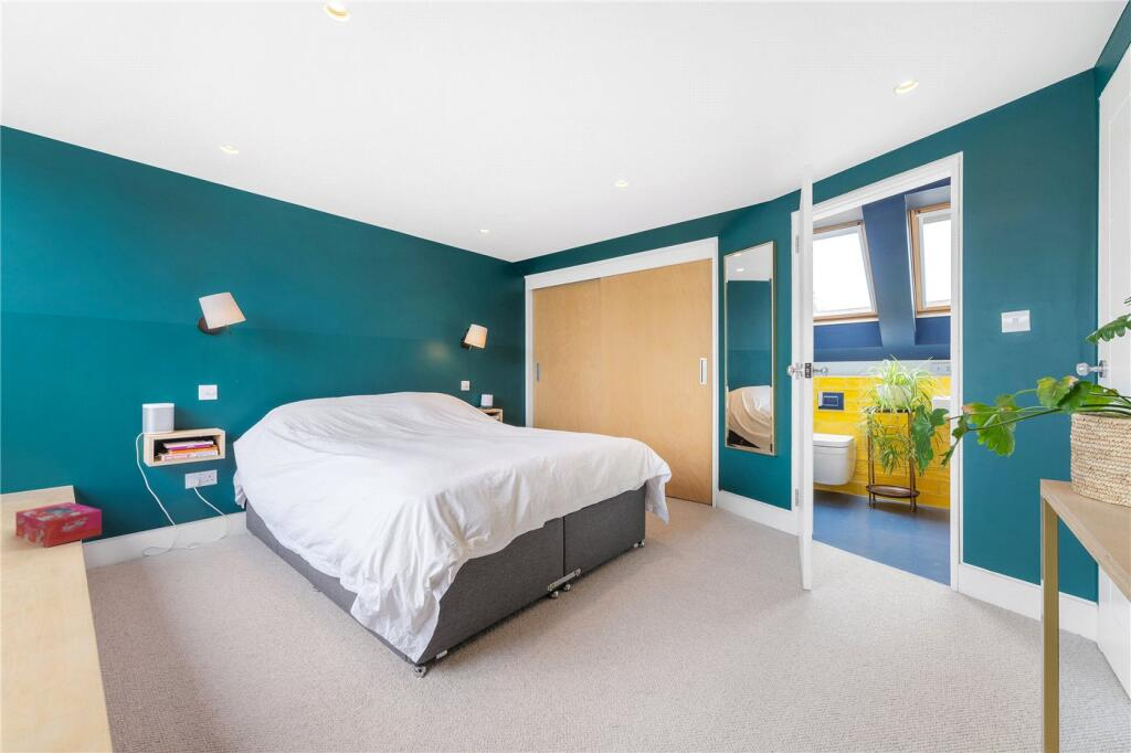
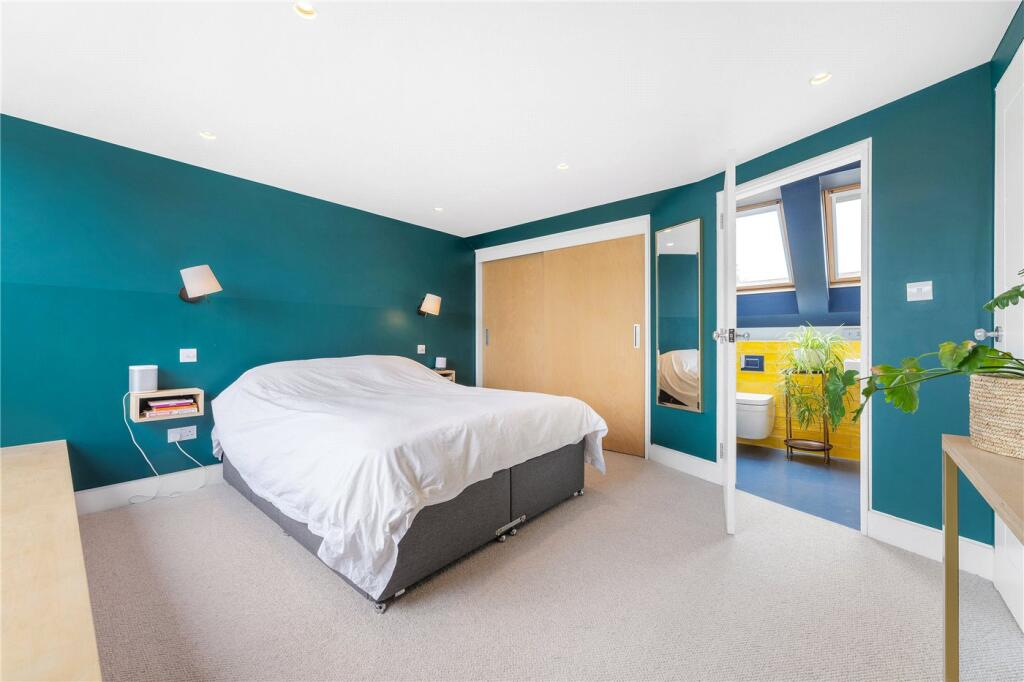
- tissue box [14,501,103,549]
